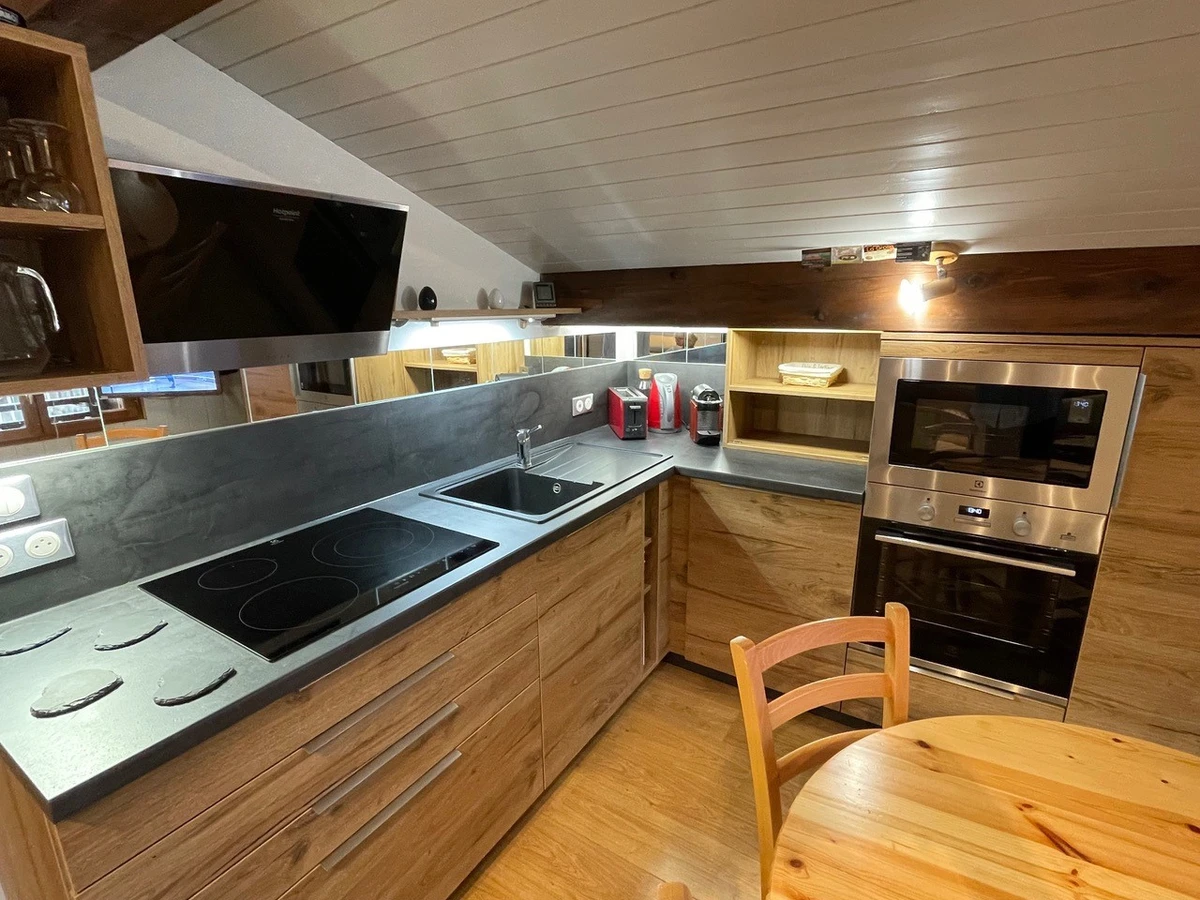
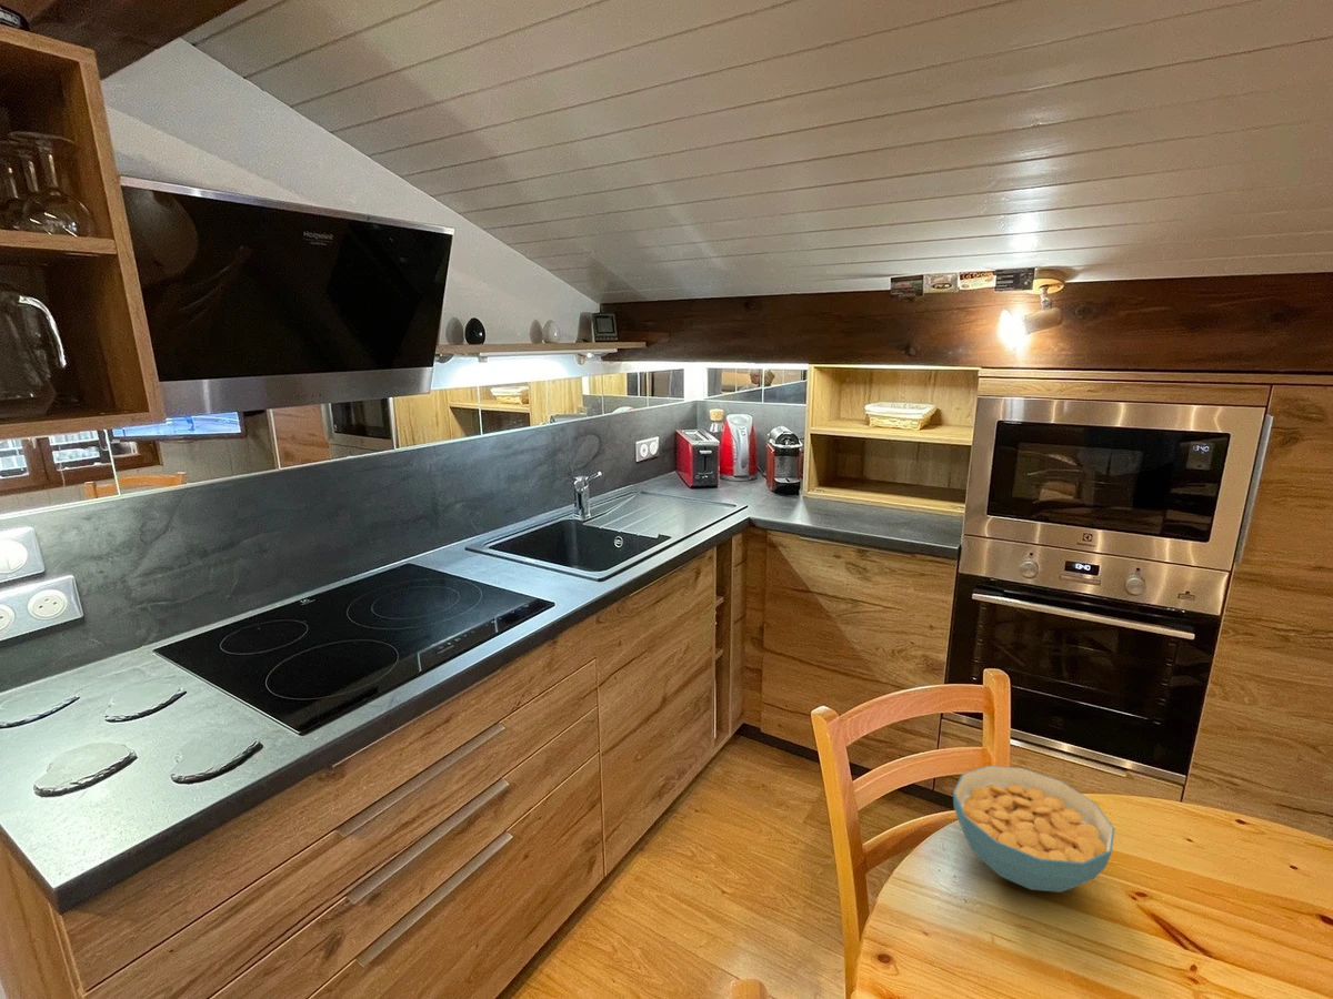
+ cereal bowl [952,765,1115,894]
